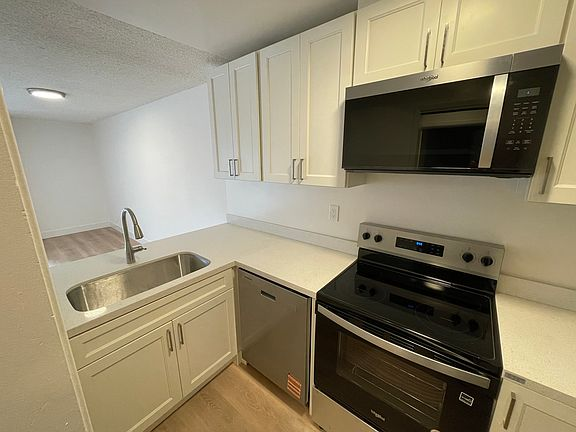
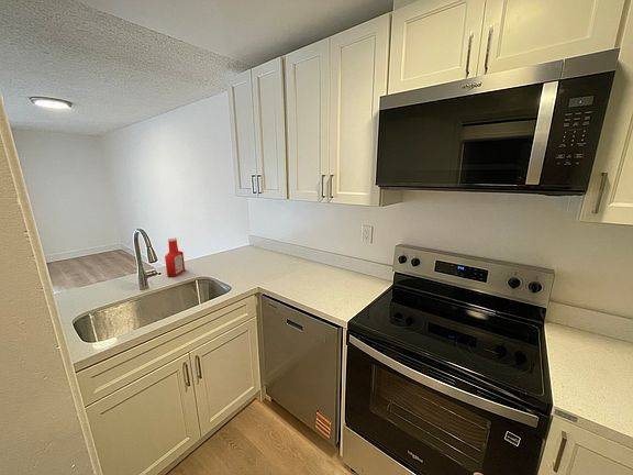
+ soap bottle [164,236,186,277]
